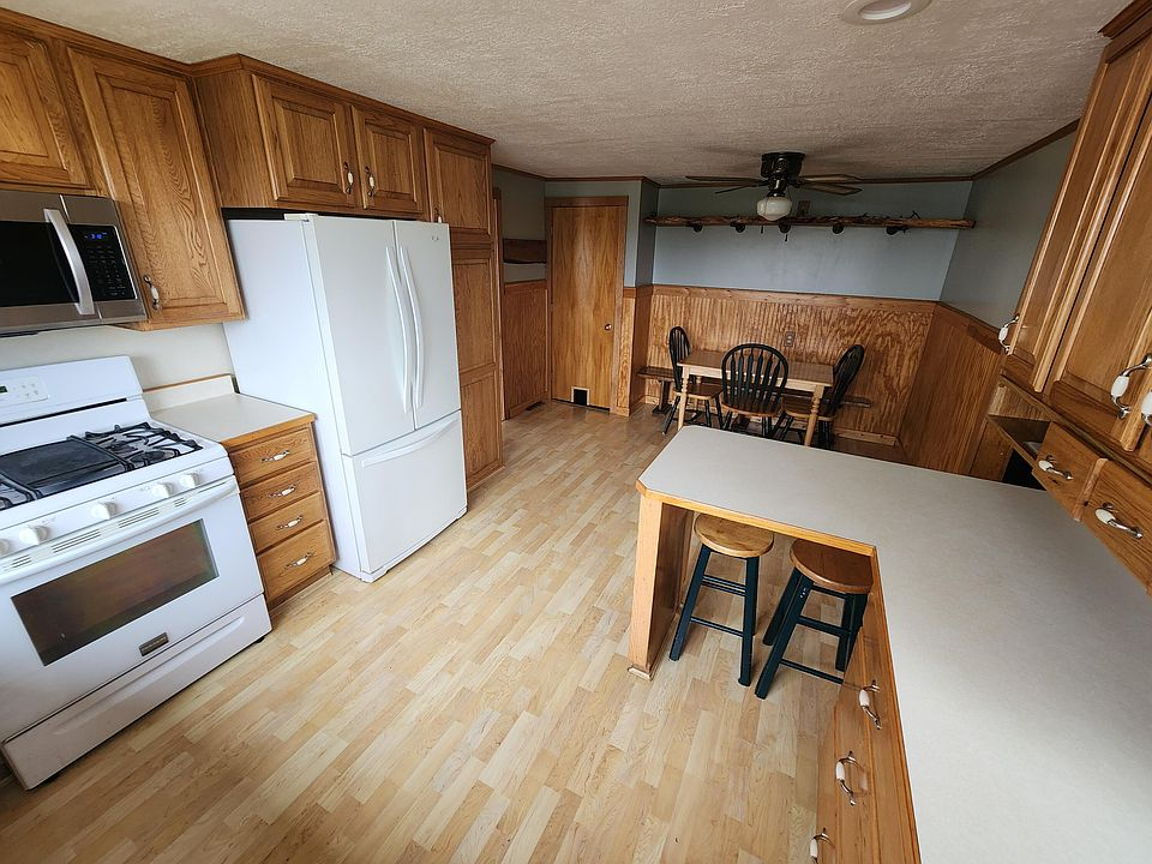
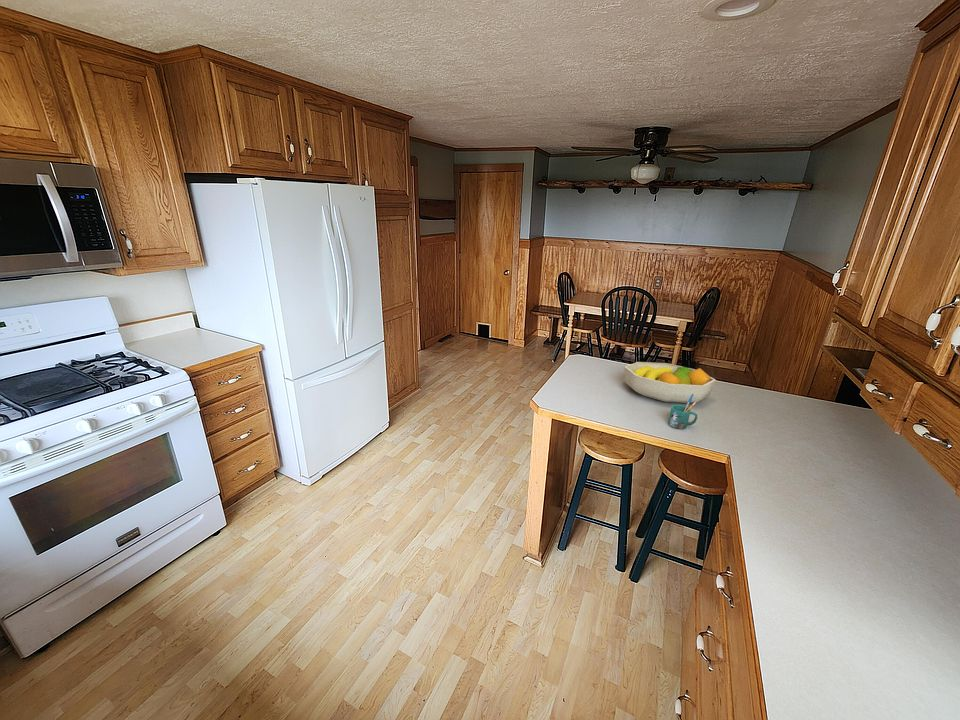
+ fruit bowl [624,361,717,404]
+ mug [667,394,698,430]
